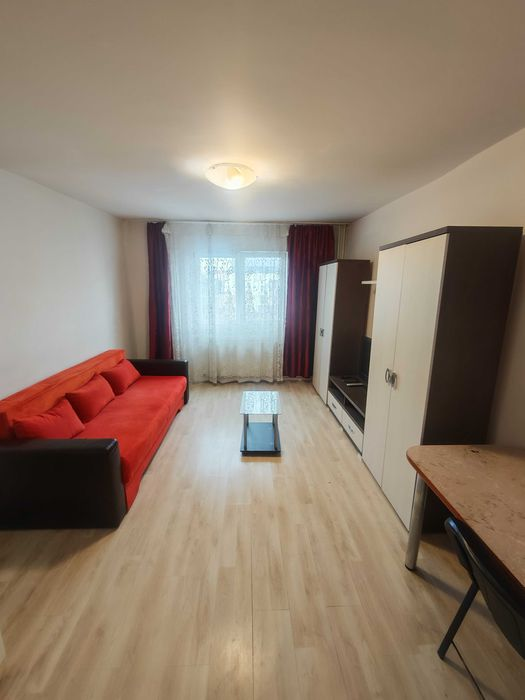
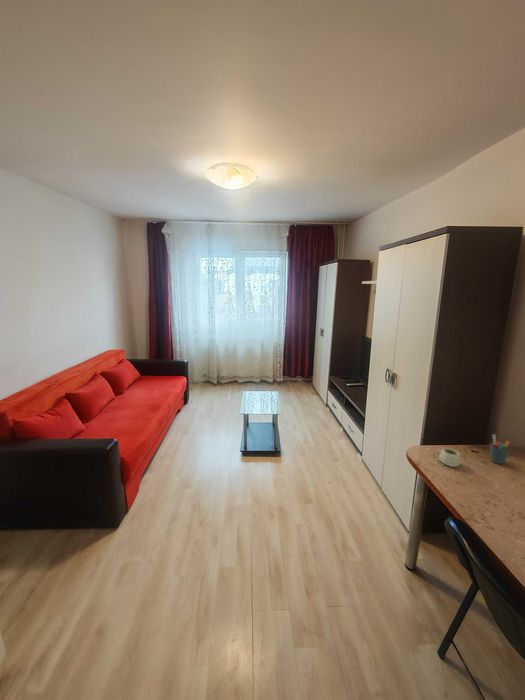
+ mug [432,447,461,468]
+ pen holder [489,434,511,465]
